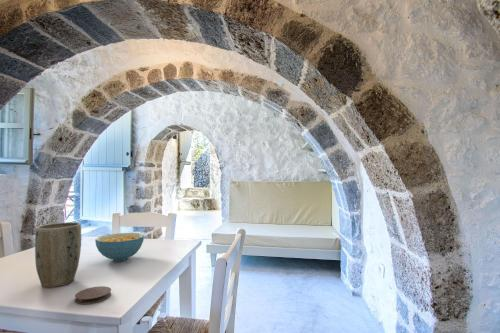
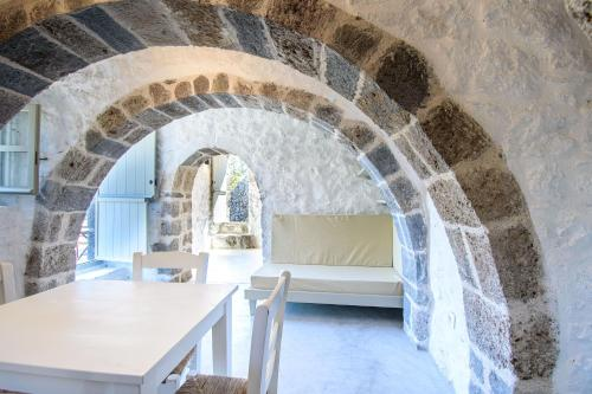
- coaster [74,285,112,305]
- plant pot [34,221,82,288]
- cereal bowl [94,232,145,262]
